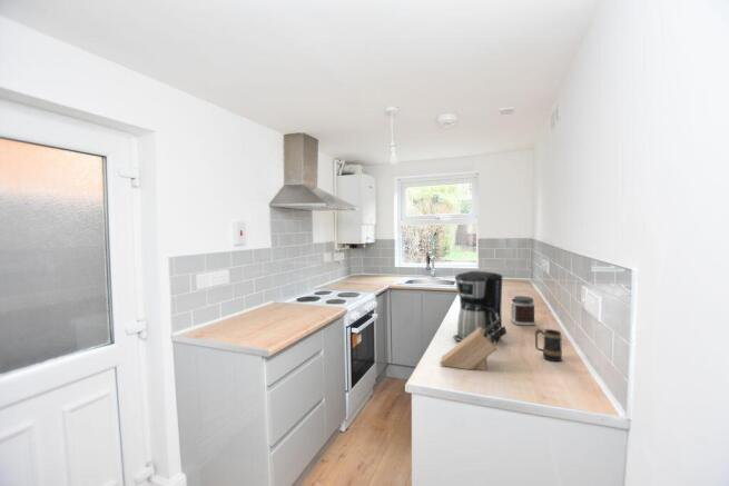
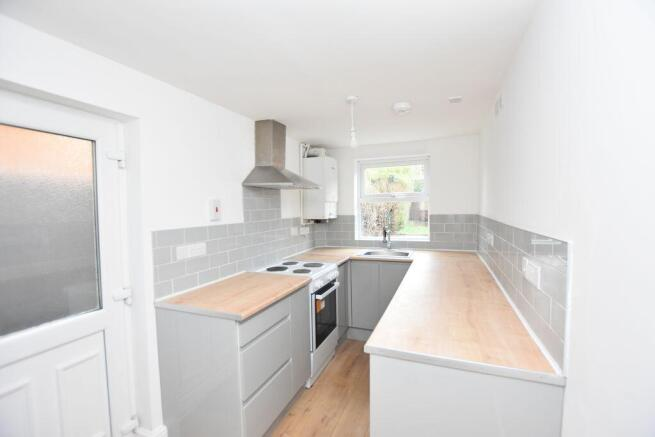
- jar [510,295,536,327]
- mug [534,328,563,363]
- coffee maker [452,270,503,344]
- knife block [439,317,508,371]
